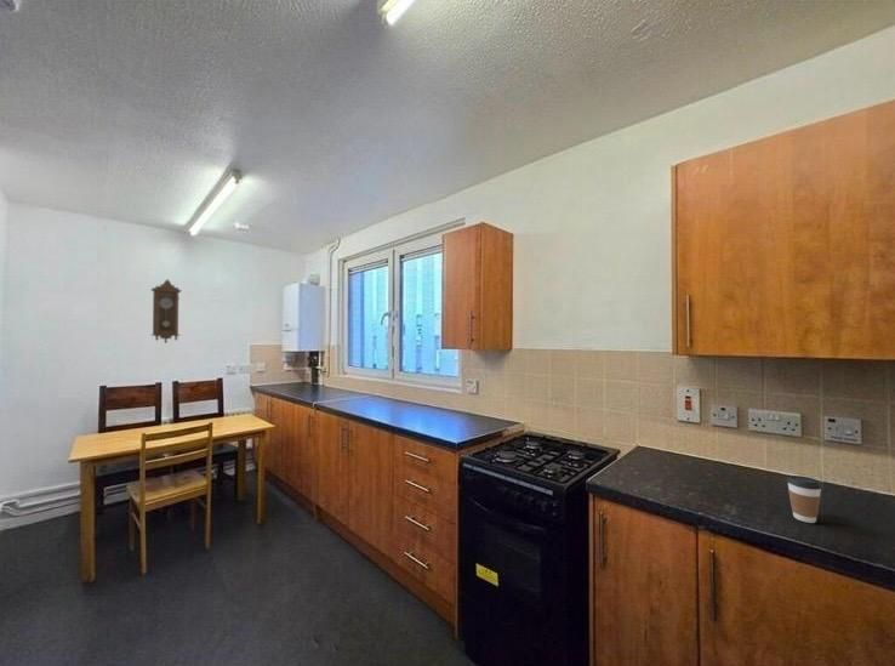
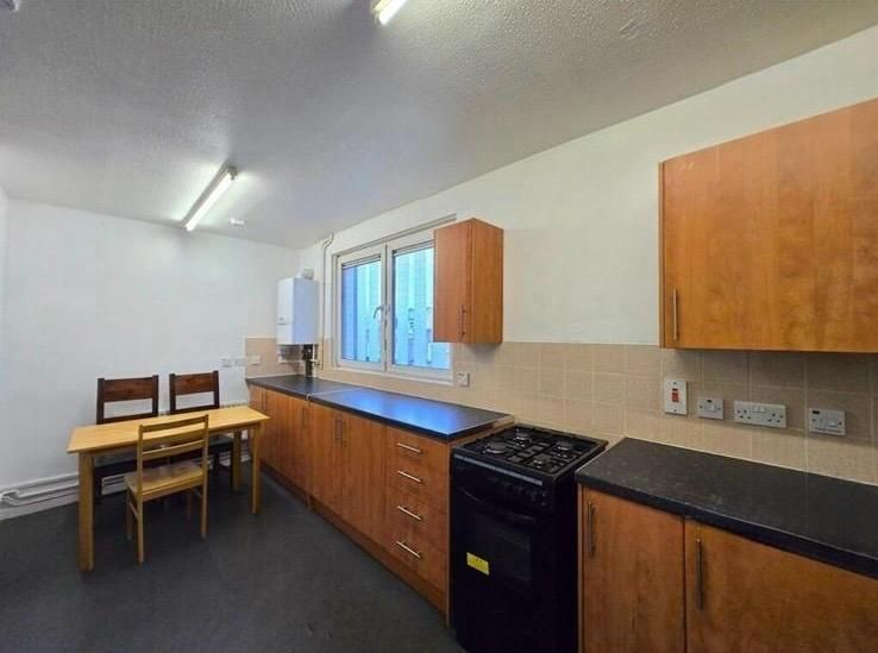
- pendulum clock [150,278,183,345]
- coffee cup [786,474,822,524]
